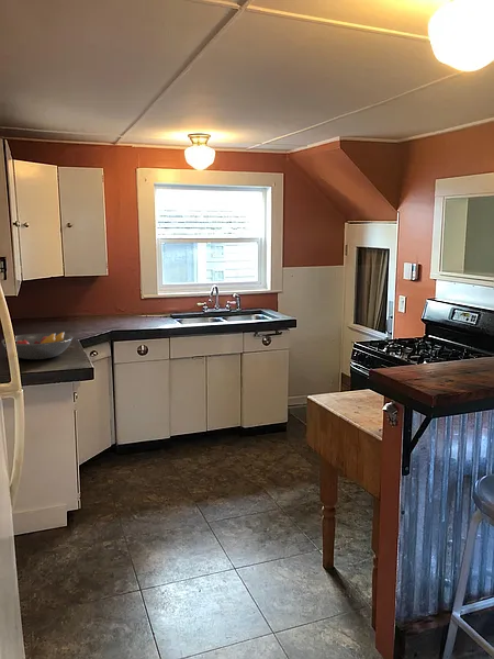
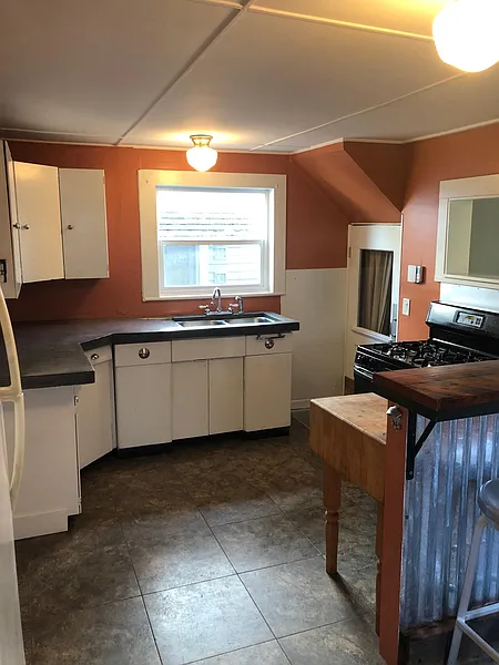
- fruit bowl [1,331,74,360]
